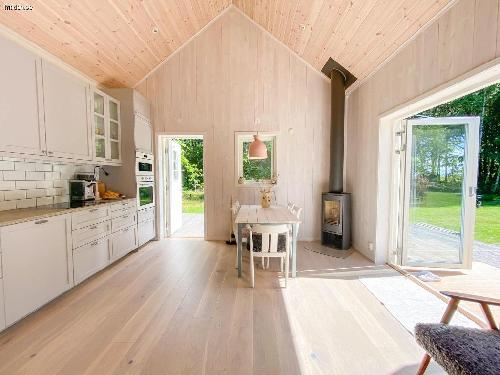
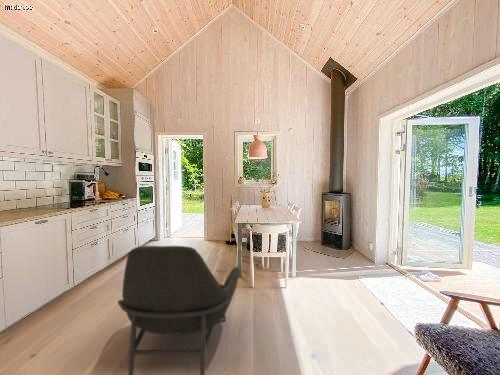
+ armchair [117,245,241,375]
